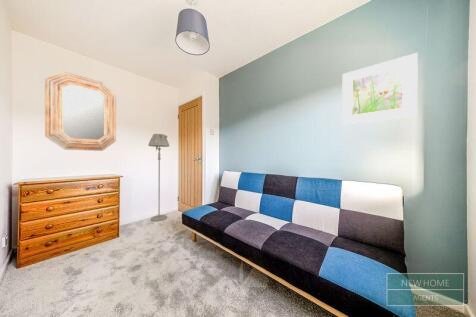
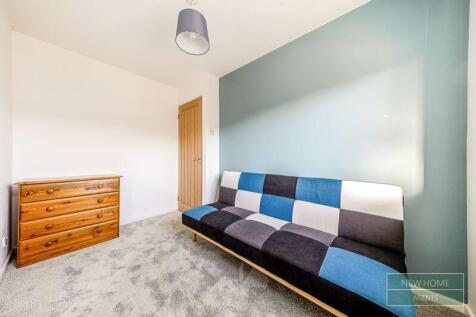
- home mirror [44,71,117,152]
- floor lamp [147,133,170,222]
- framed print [341,52,419,126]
